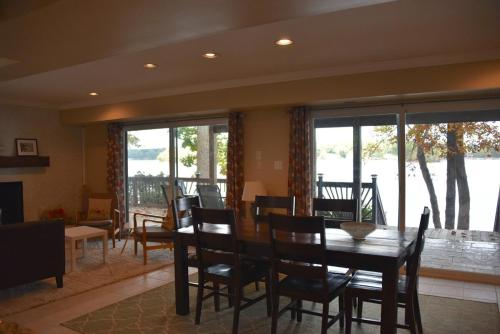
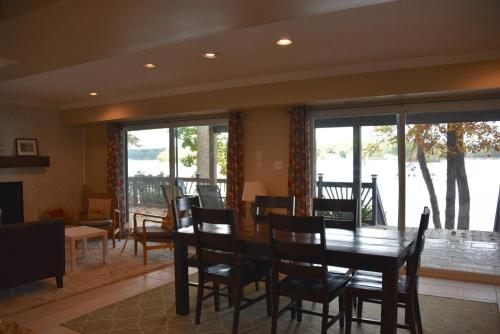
- decorative bowl [340,221,378,241]
